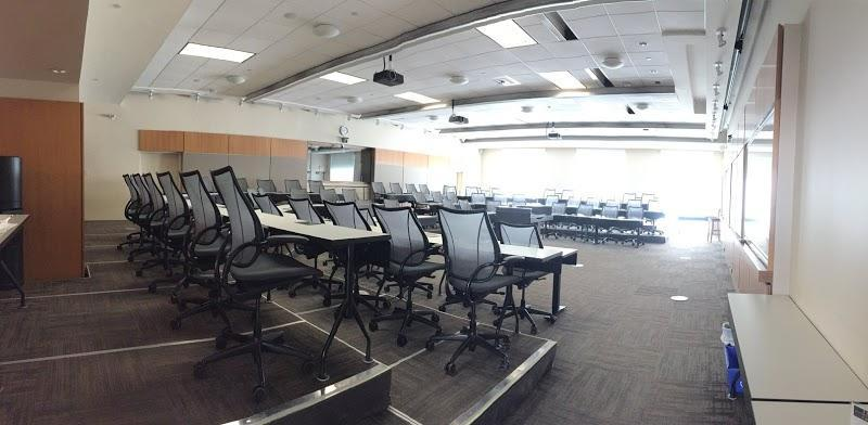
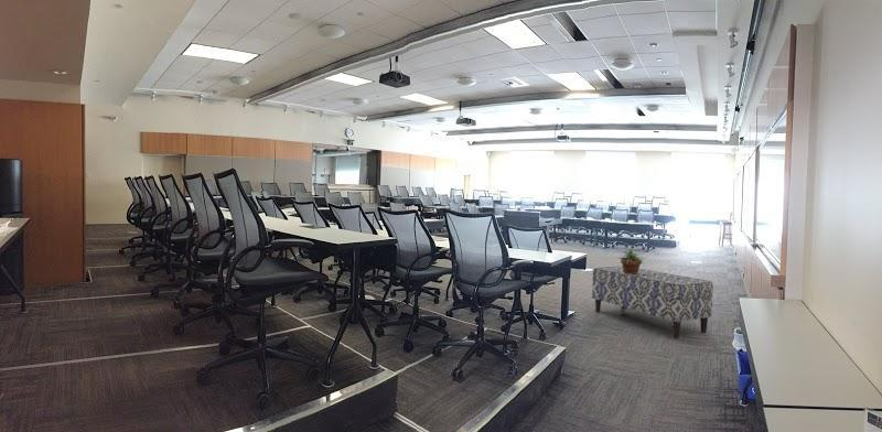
+ bench [591,266,714,339]
+ potted plant [616,248,647,274]
